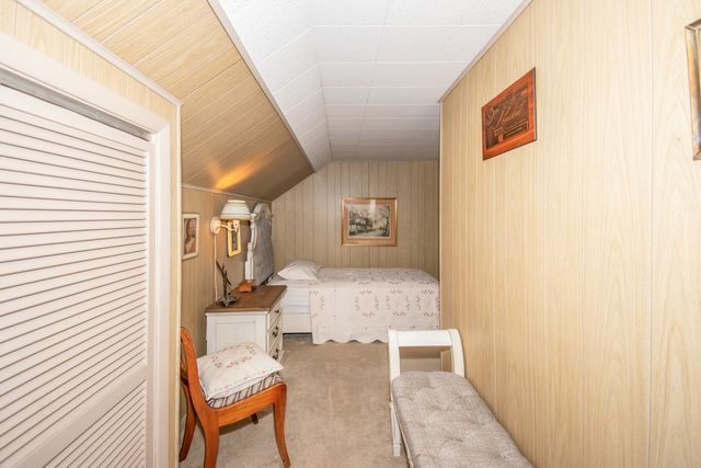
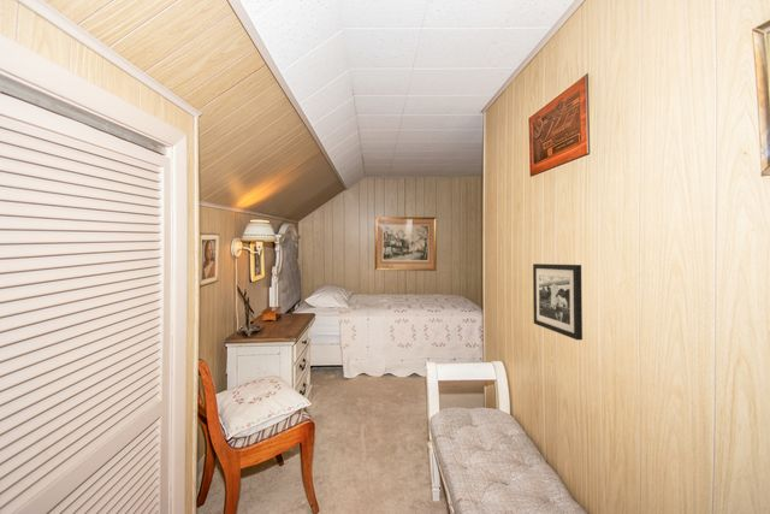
+ picture frame [532,262,584,341]
